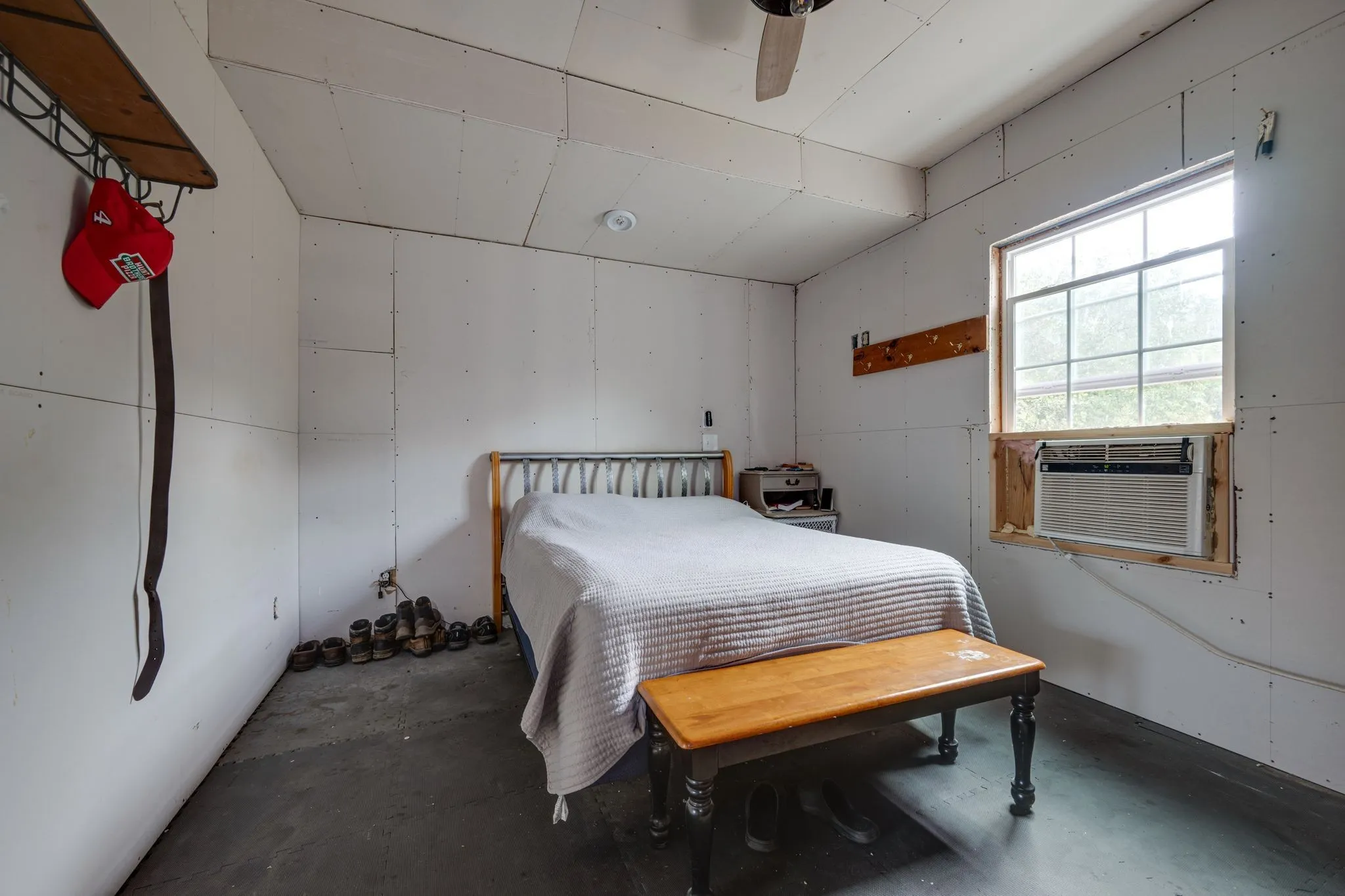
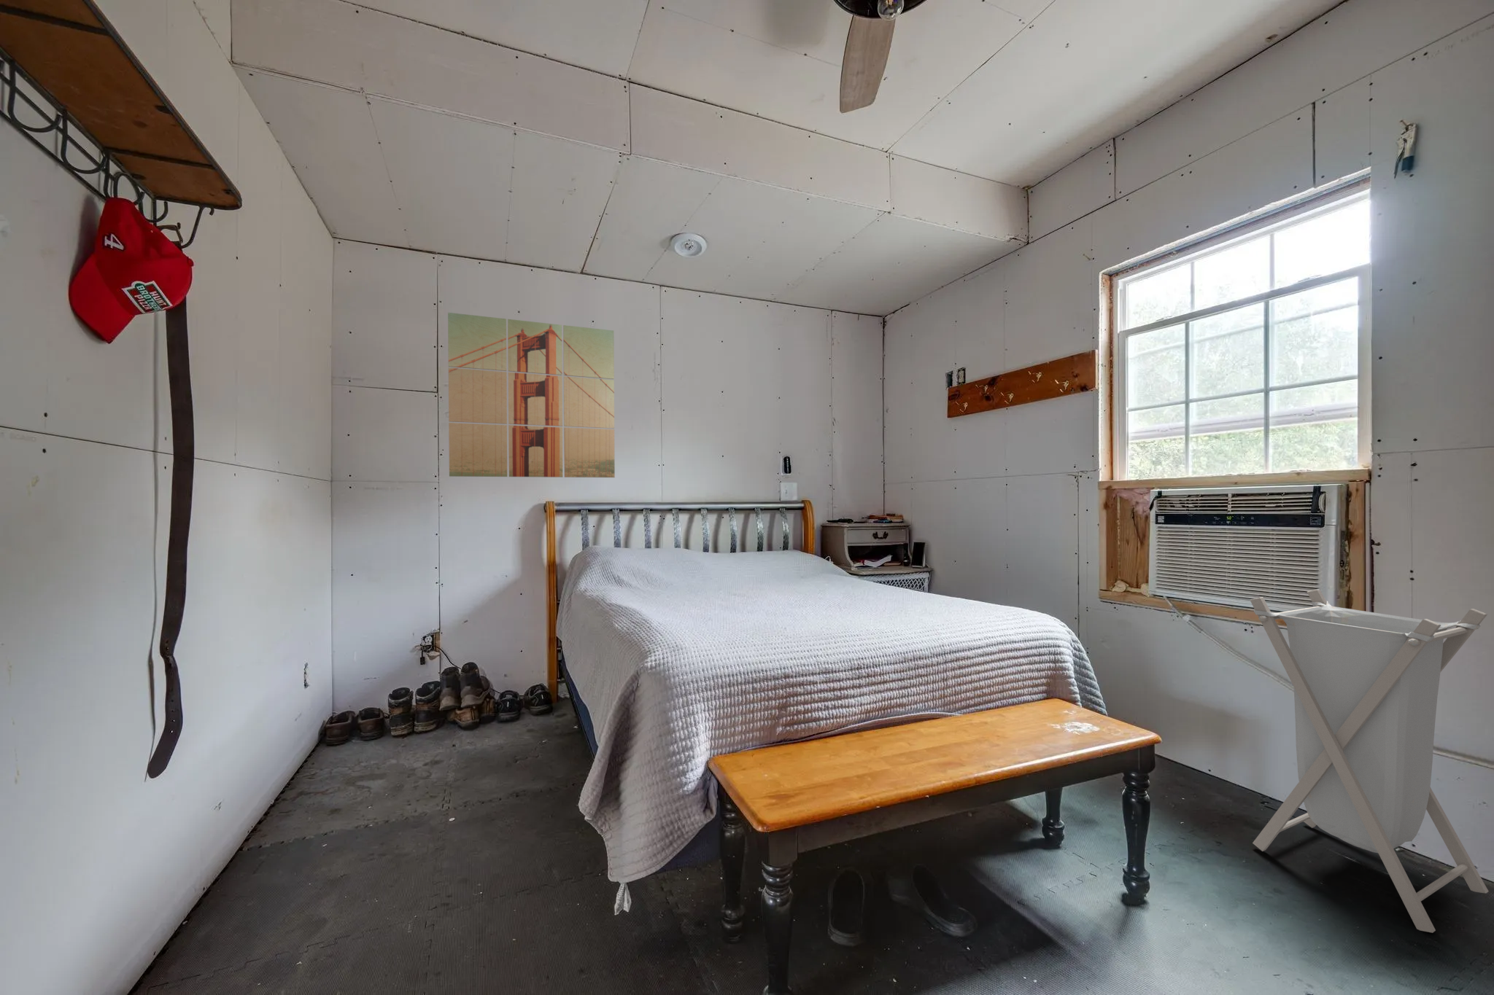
+ laundry hamper [1250,589,1488,934]
+ wall art [448,312,615,479]
